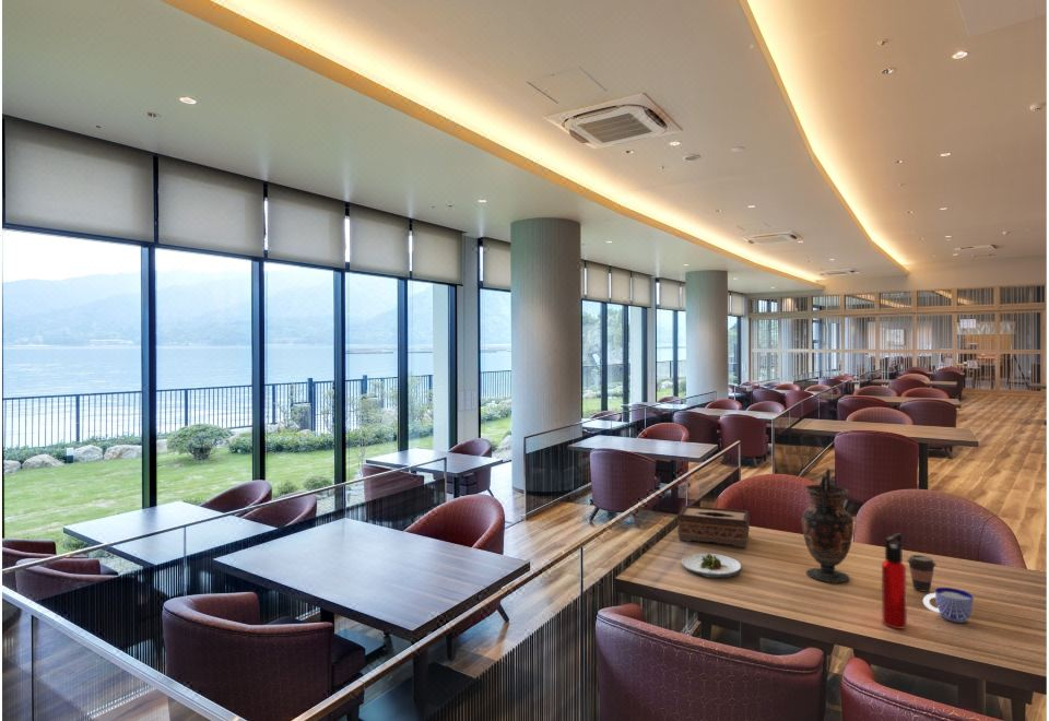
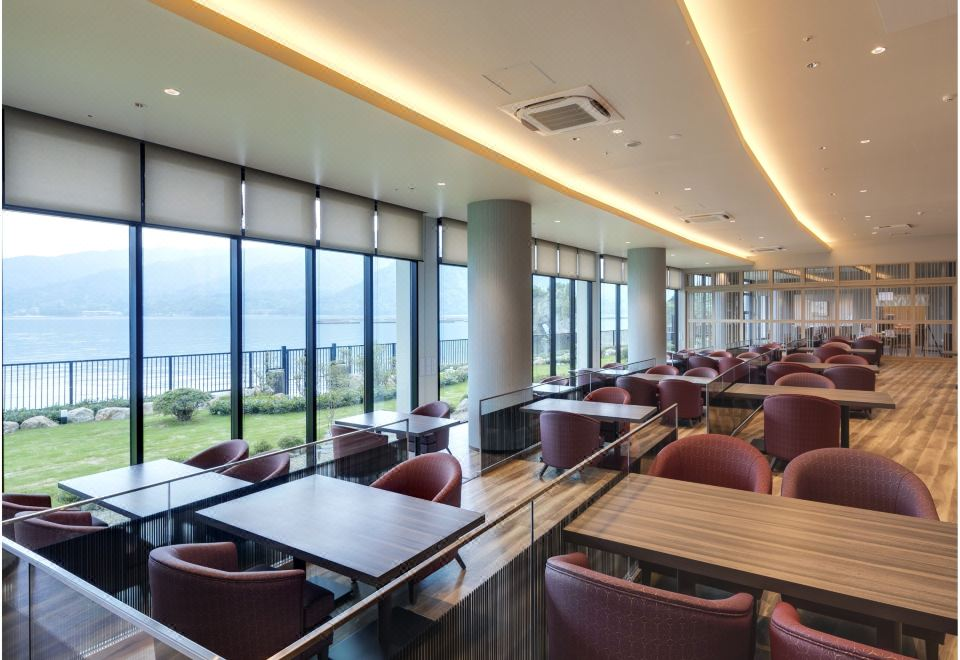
- vase [801,468,854,583]
- coffee cup [906,554,938,592]
- cup [922,587,975,624]
- water bottle [881,532,908,630]
- tissue box [676,505,751,548]
- salad plate [681,553,743,579]
